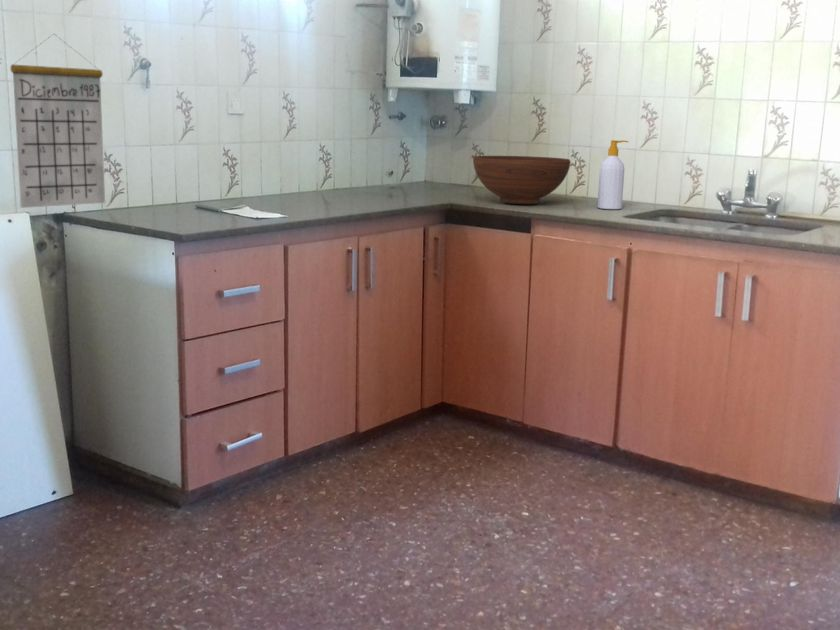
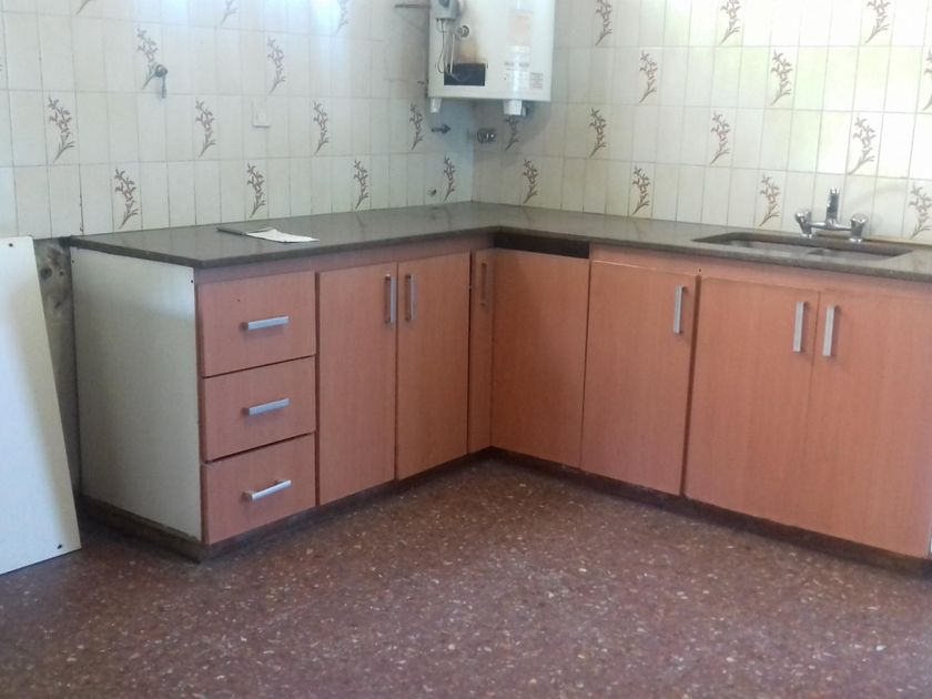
- calendar [9,33,106,209]
- soap bottle [596,139,630,210]
- fruit bowl [472,155,571,205]
